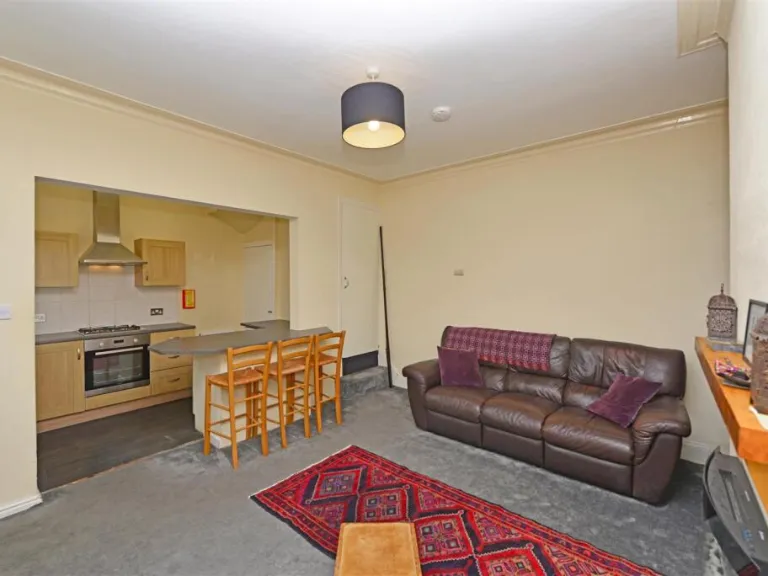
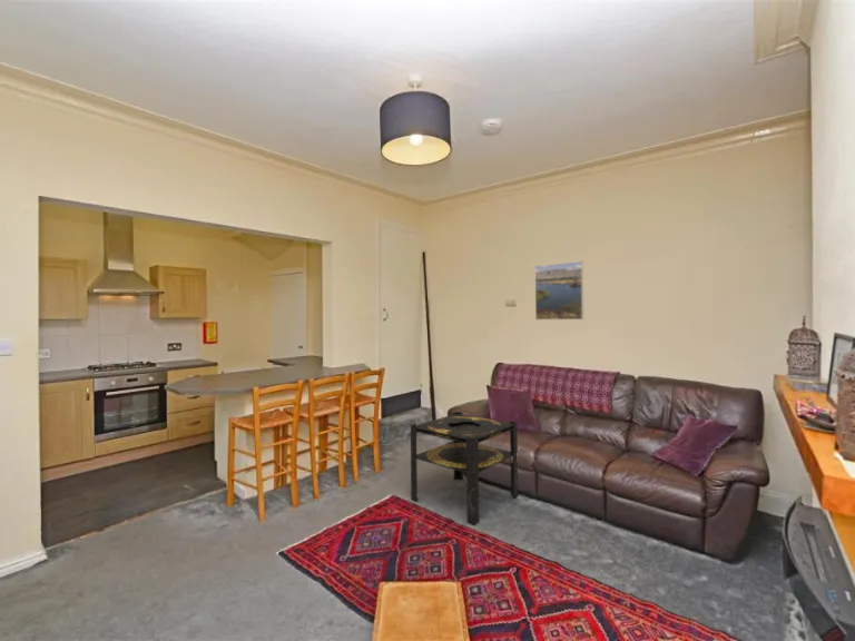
+ side table [410,411,519,525]
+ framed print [533,260,584,322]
